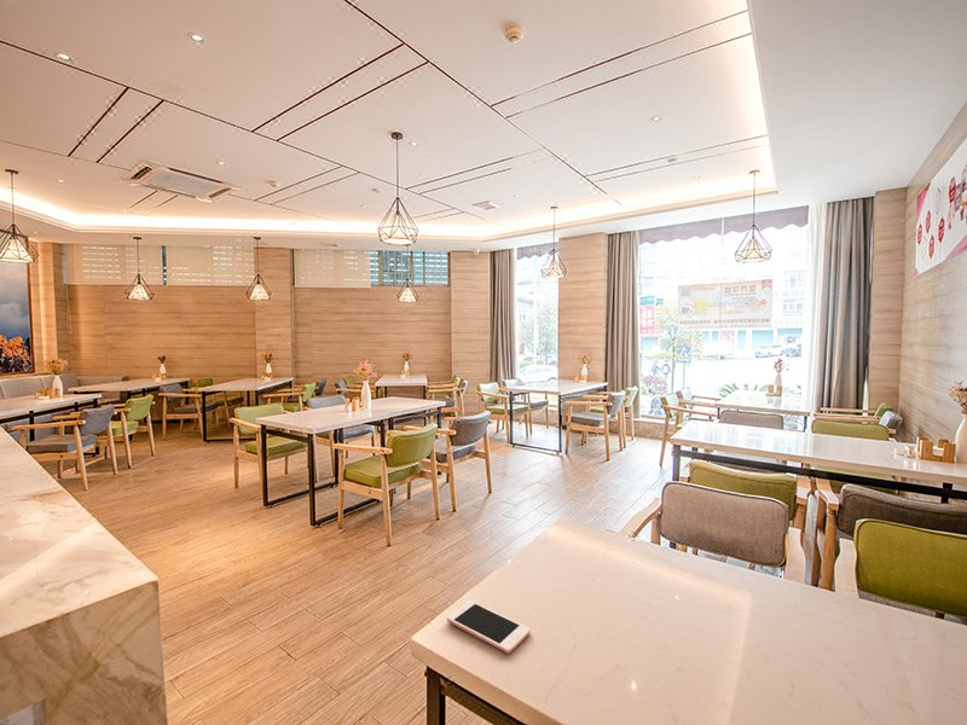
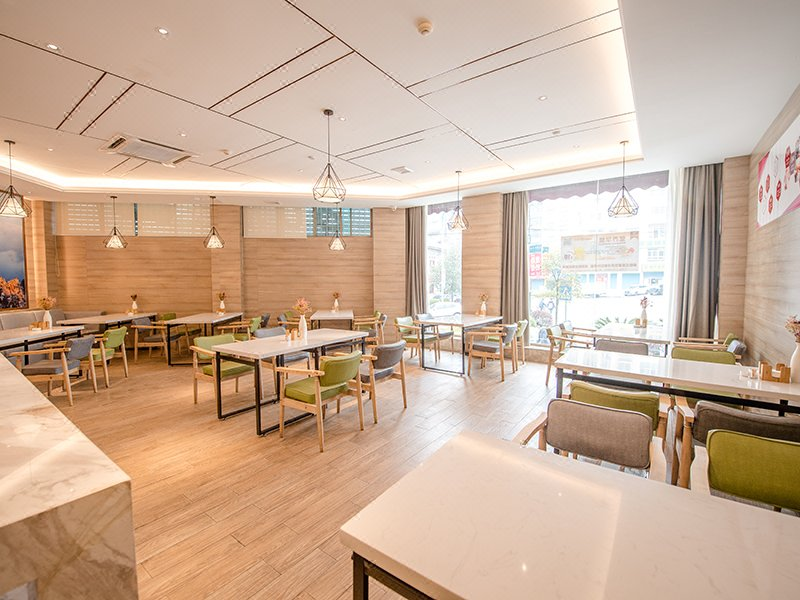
- cell phone [446,599,532,655]
